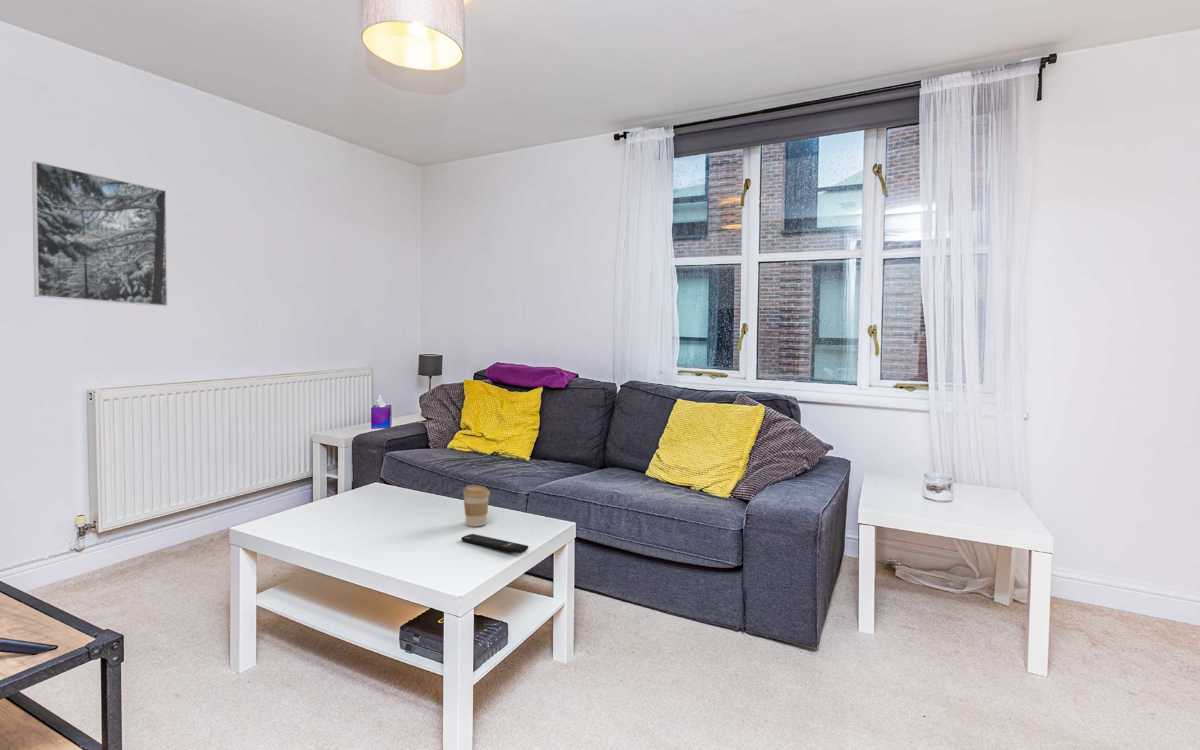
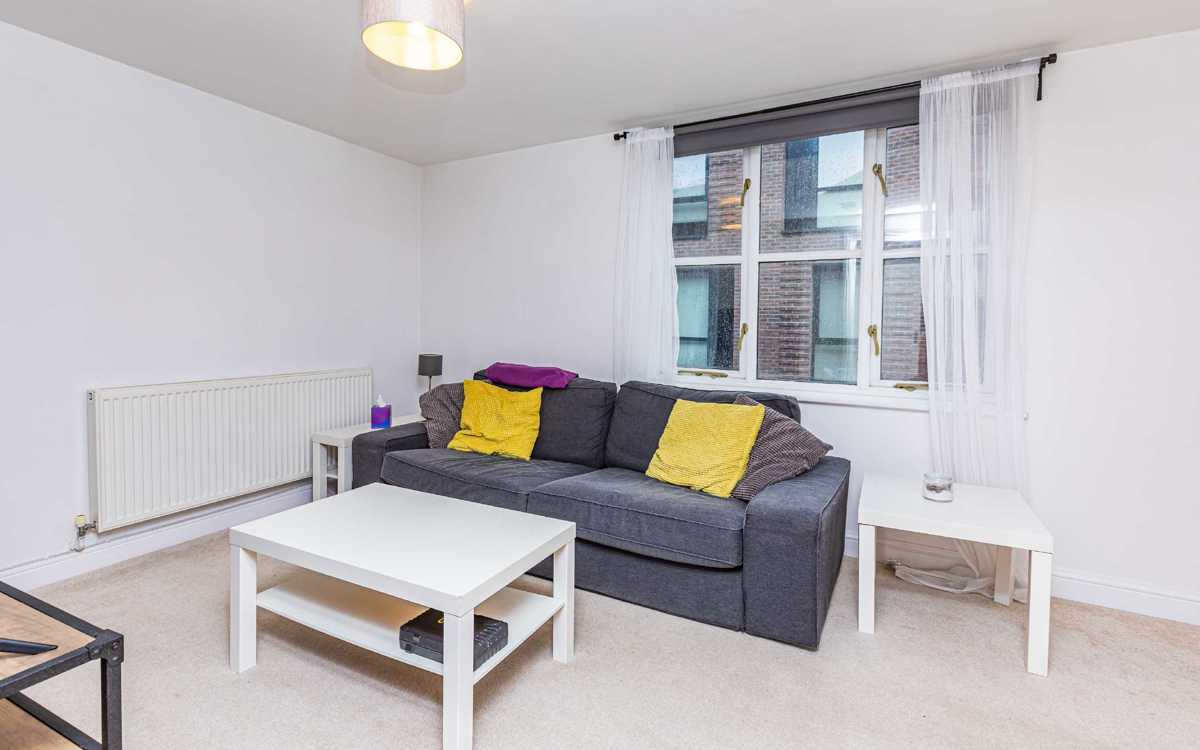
- remote control [460,533,529,554]
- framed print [31,160,169,307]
- coffee cup [462,484,491,527]
